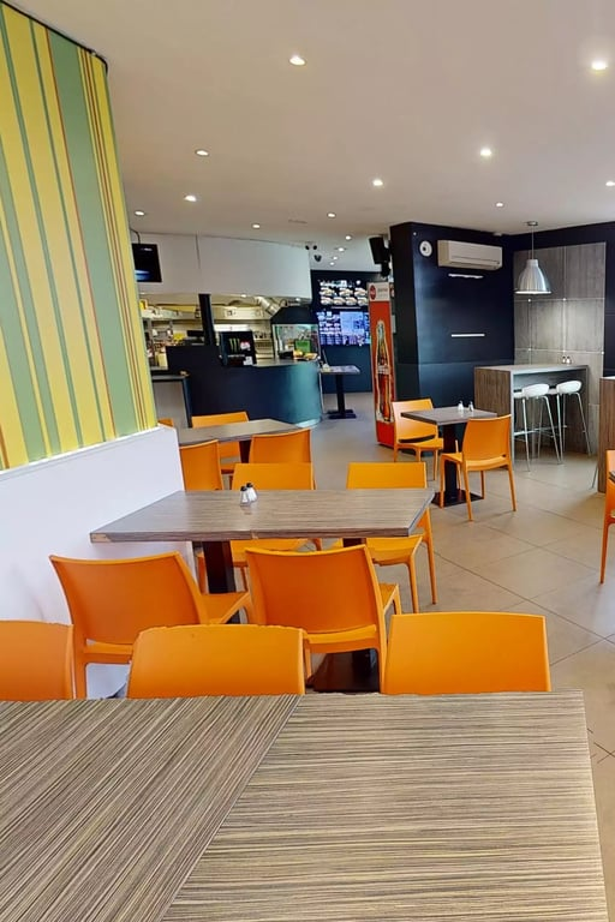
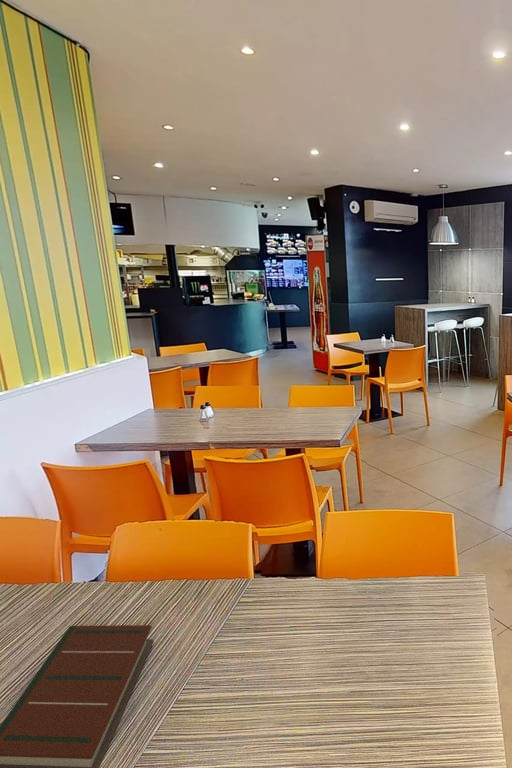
+ book [0,624,155,768]
